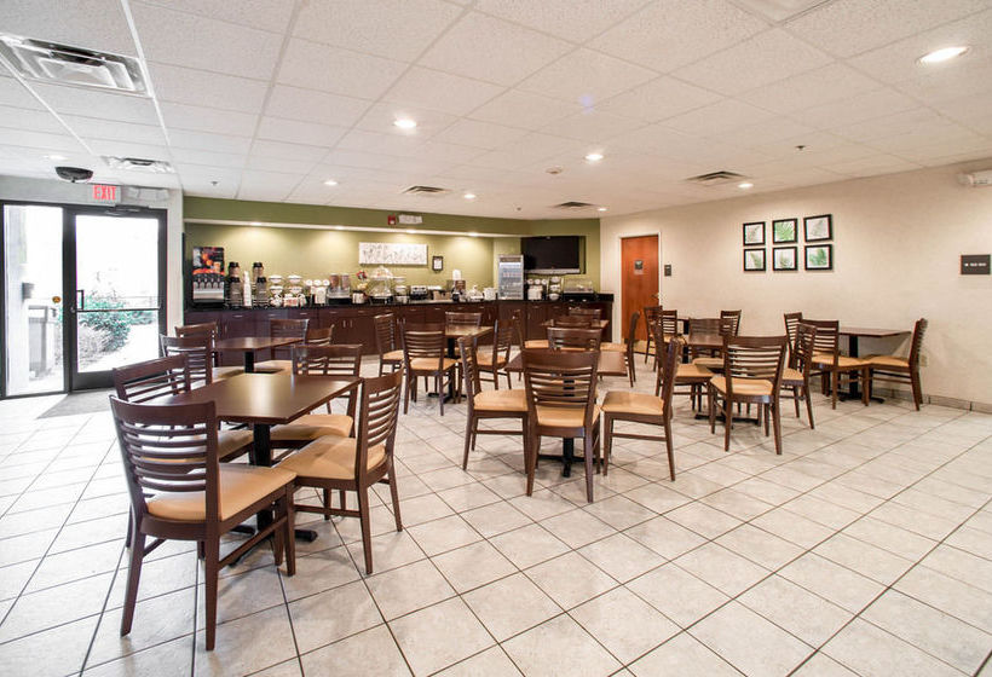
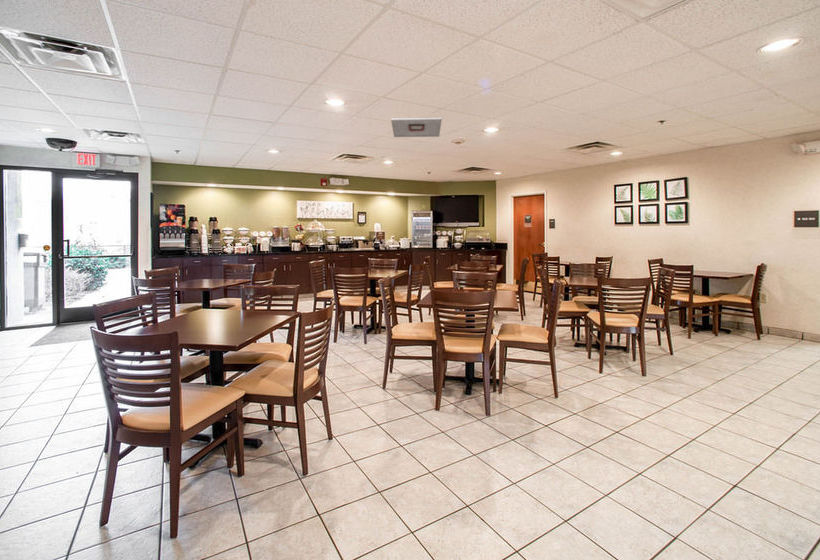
+ ceiling vent [390,117,443,138]
